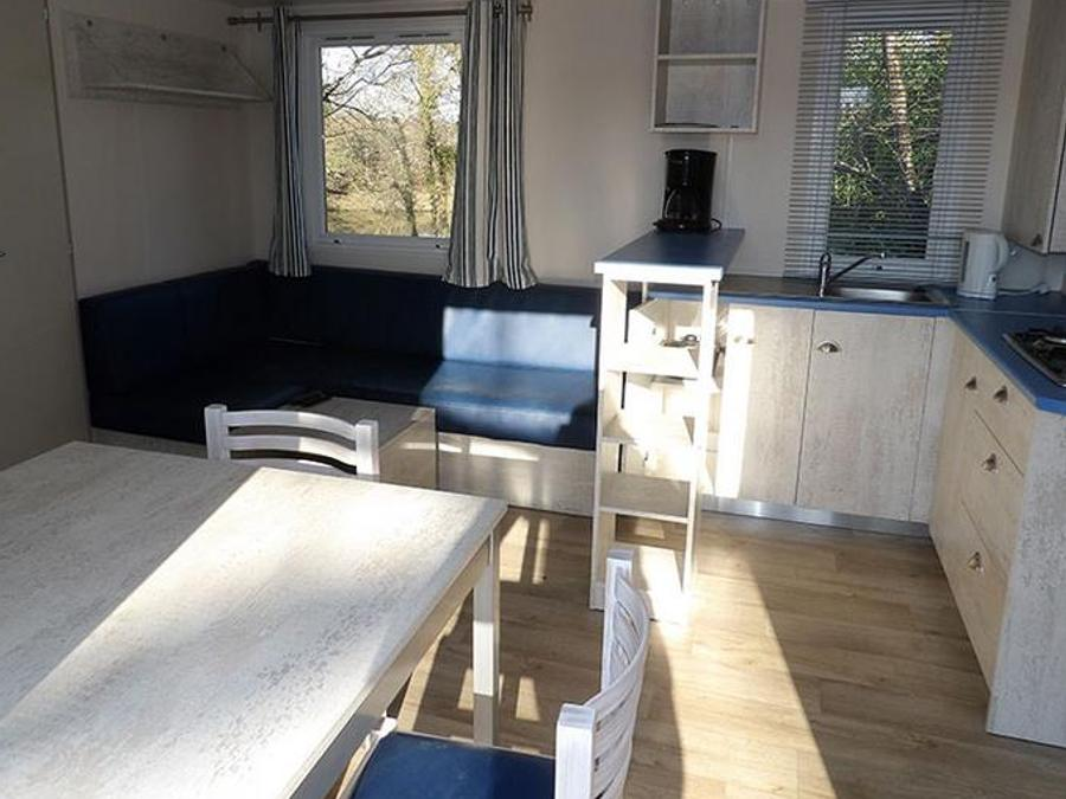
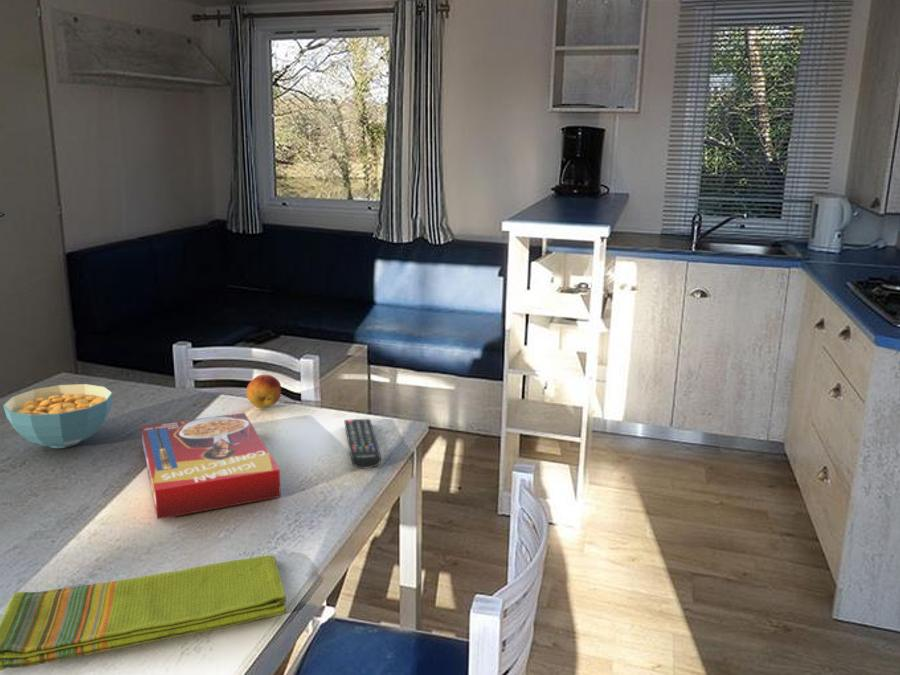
+ cereal box [140,412,282,520]
+ dish towel [0,555,288,671]
+ cereal bowl [2,383,114,449]
+ remote control [343,418,382,469]
+ fruit [245,374,282,409]
